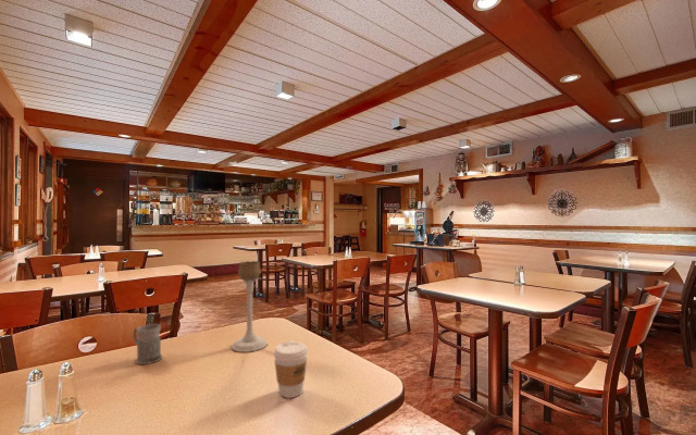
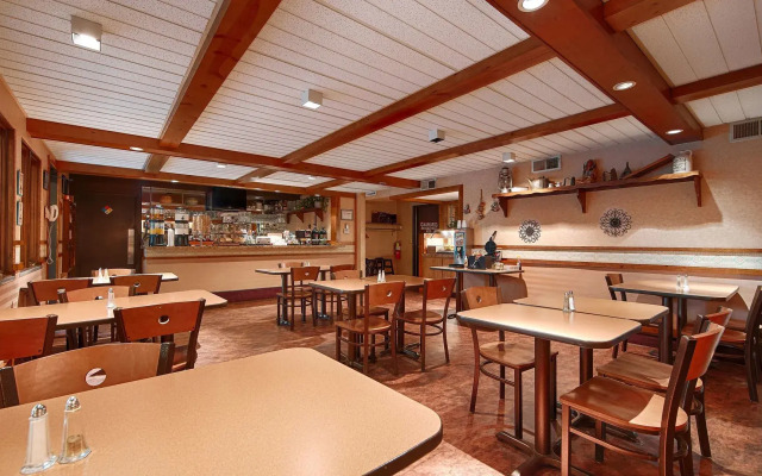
- candle holder [231,260,269,353]
- mug [132,323,163,365]
- coffee cup [273,340,309,399]
